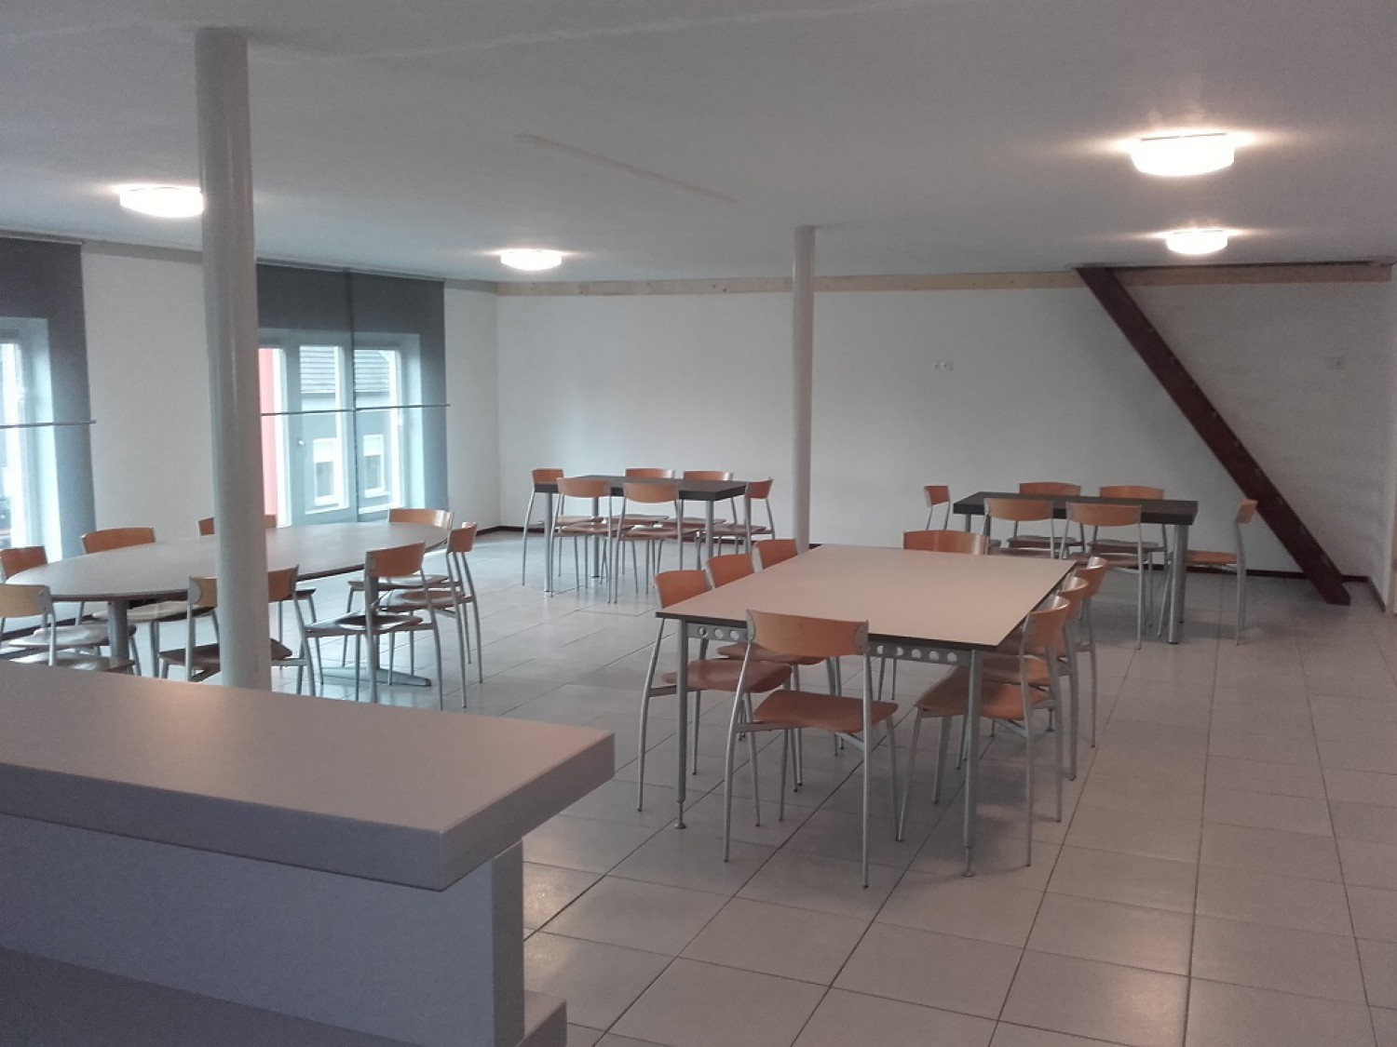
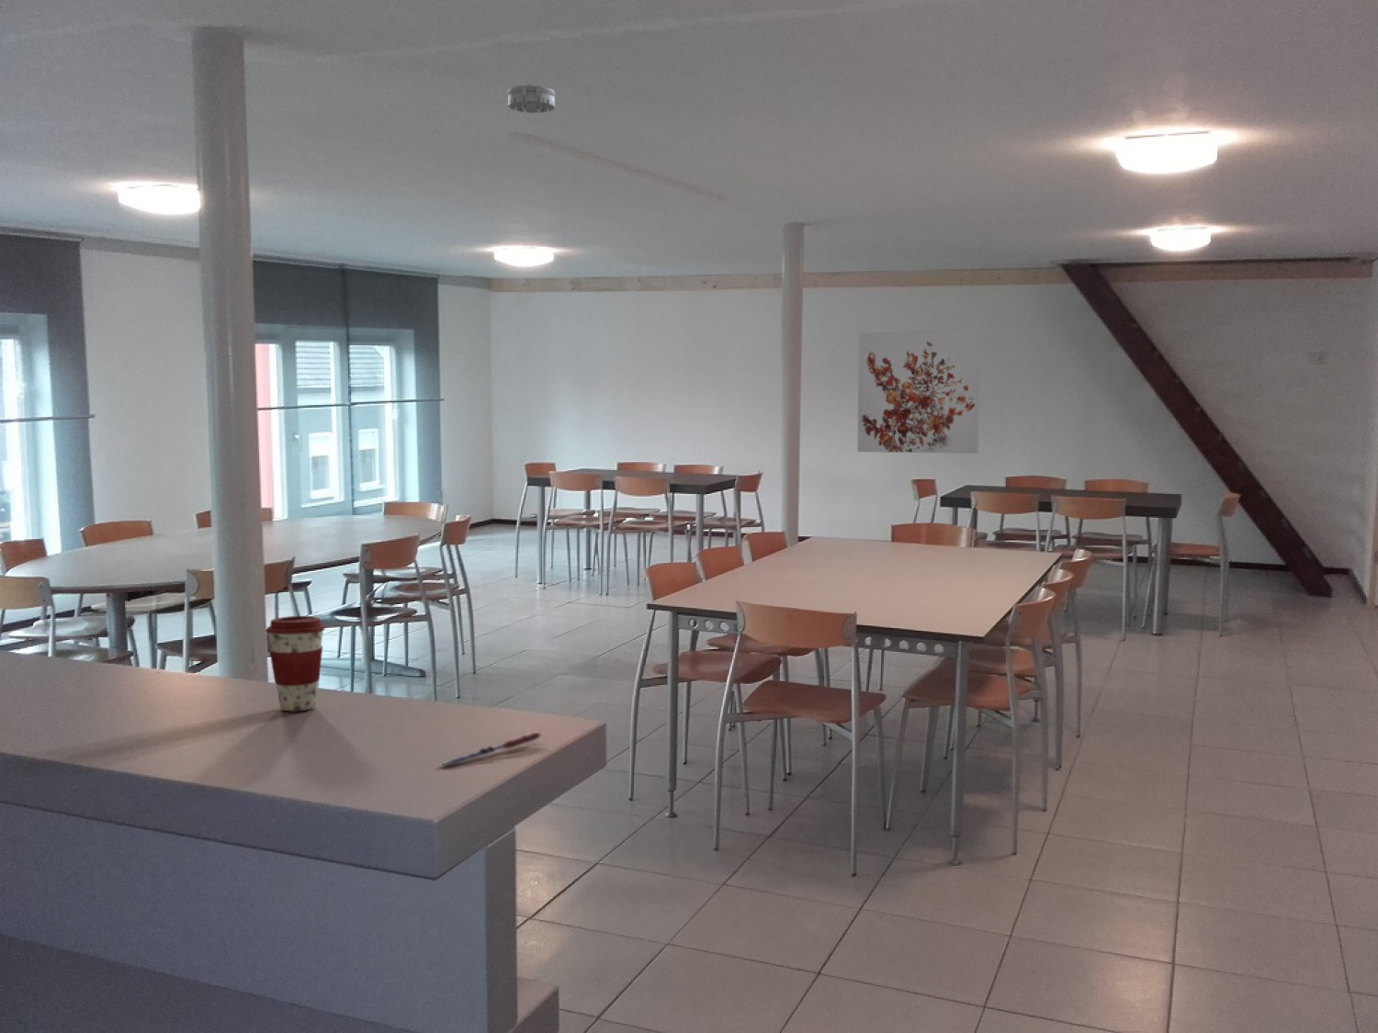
+ smoke detector [507,84,556,114]
+ wall art [856,329,981,455]
+ coffee cup [266,615,327,713]
+ pen [441,731,543,767]
